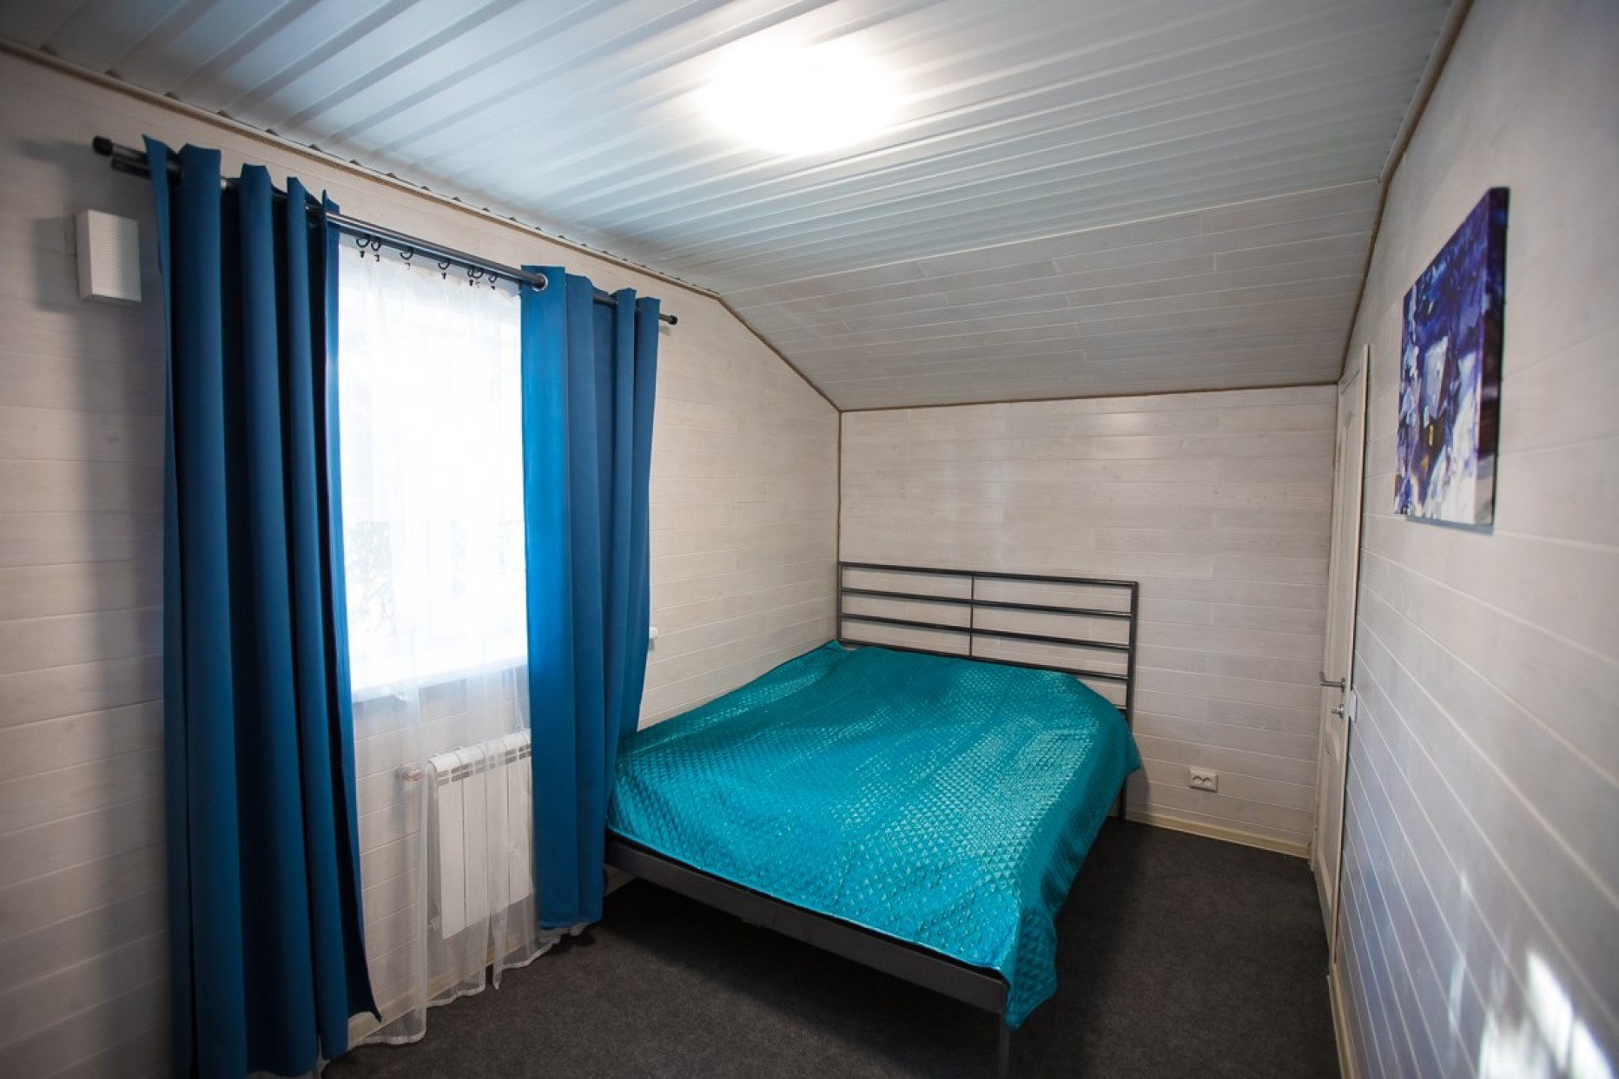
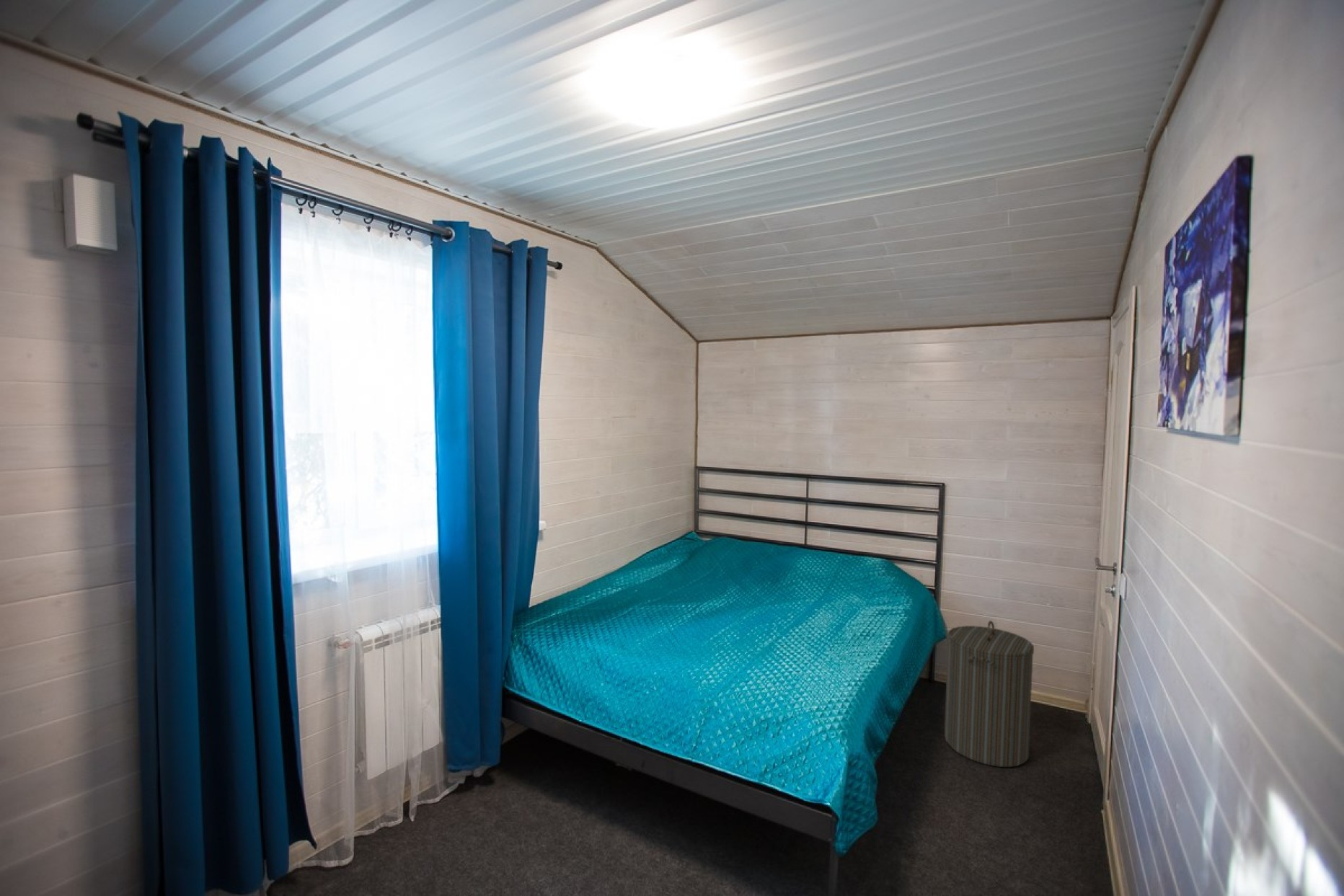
+ laundry hamper [944,620,1035,768]
